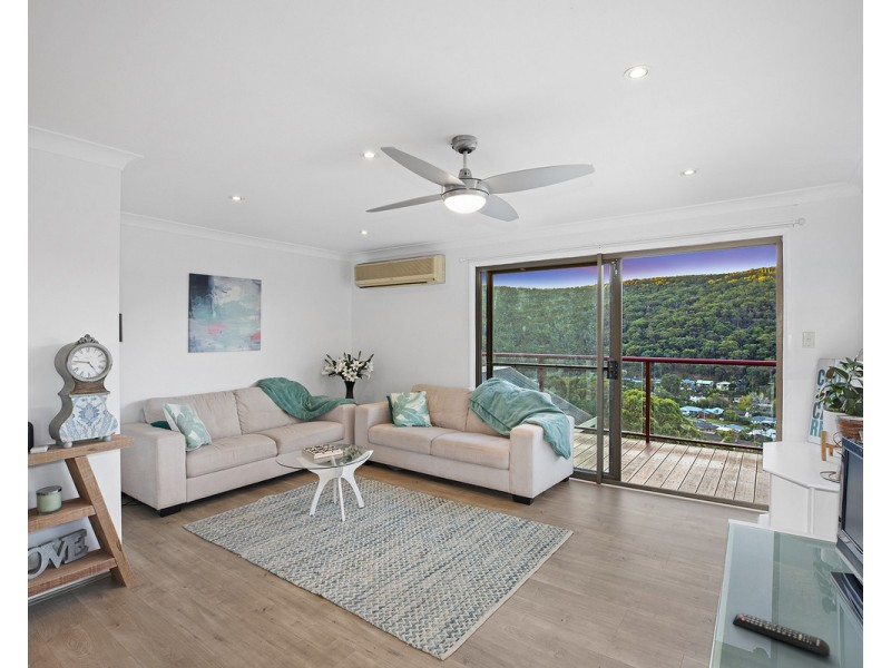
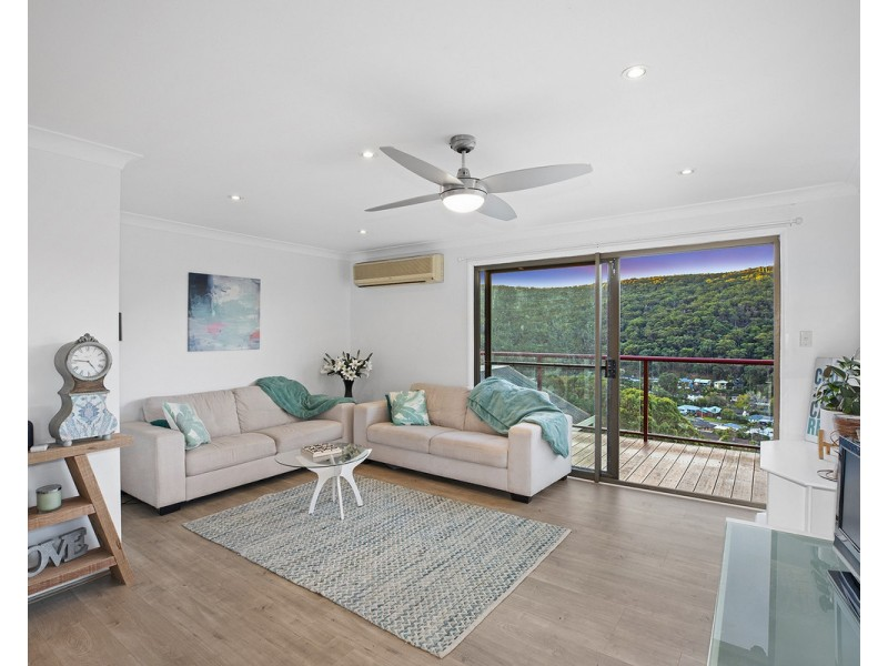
- remote control [732,612,831,658]
